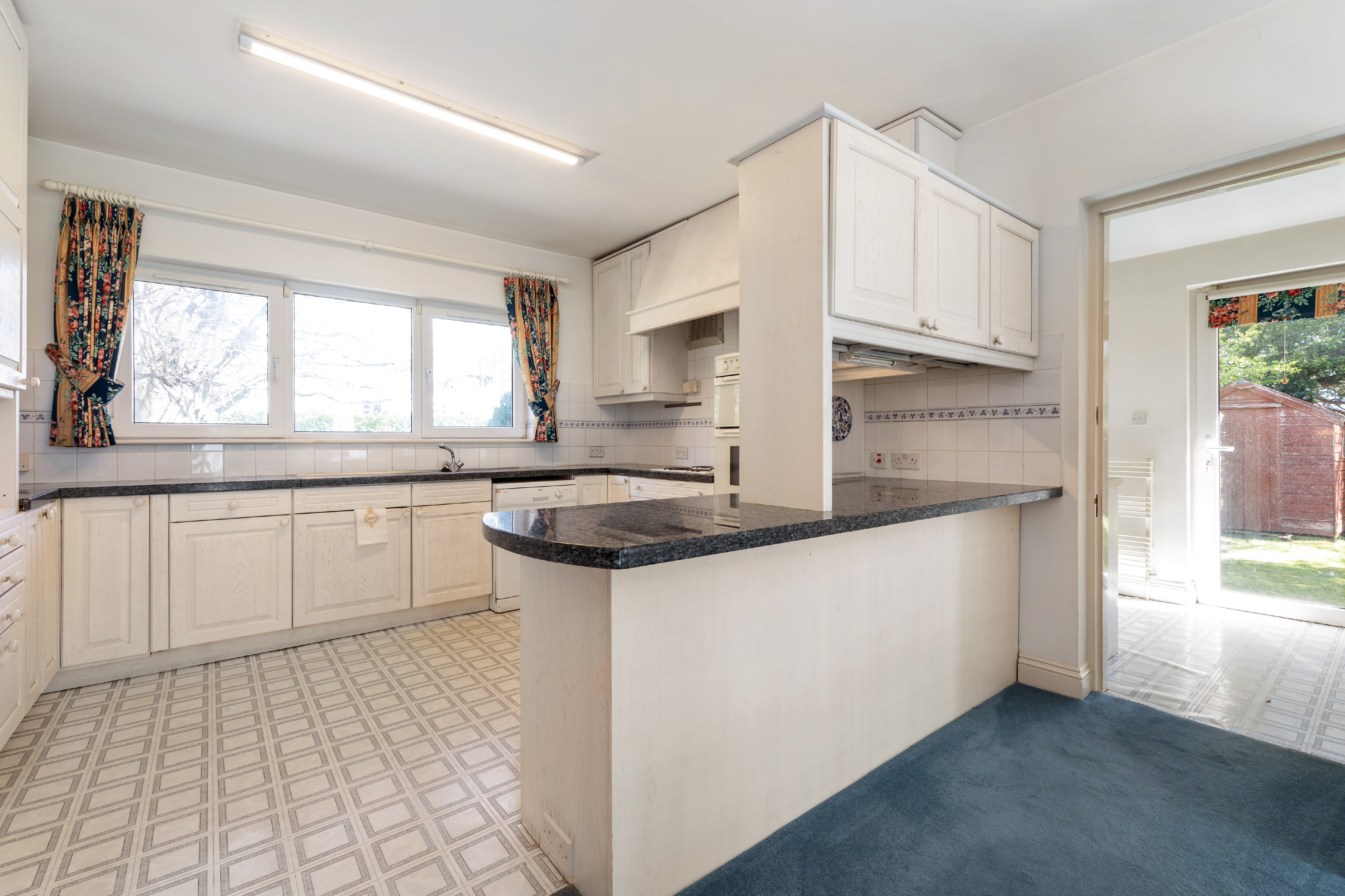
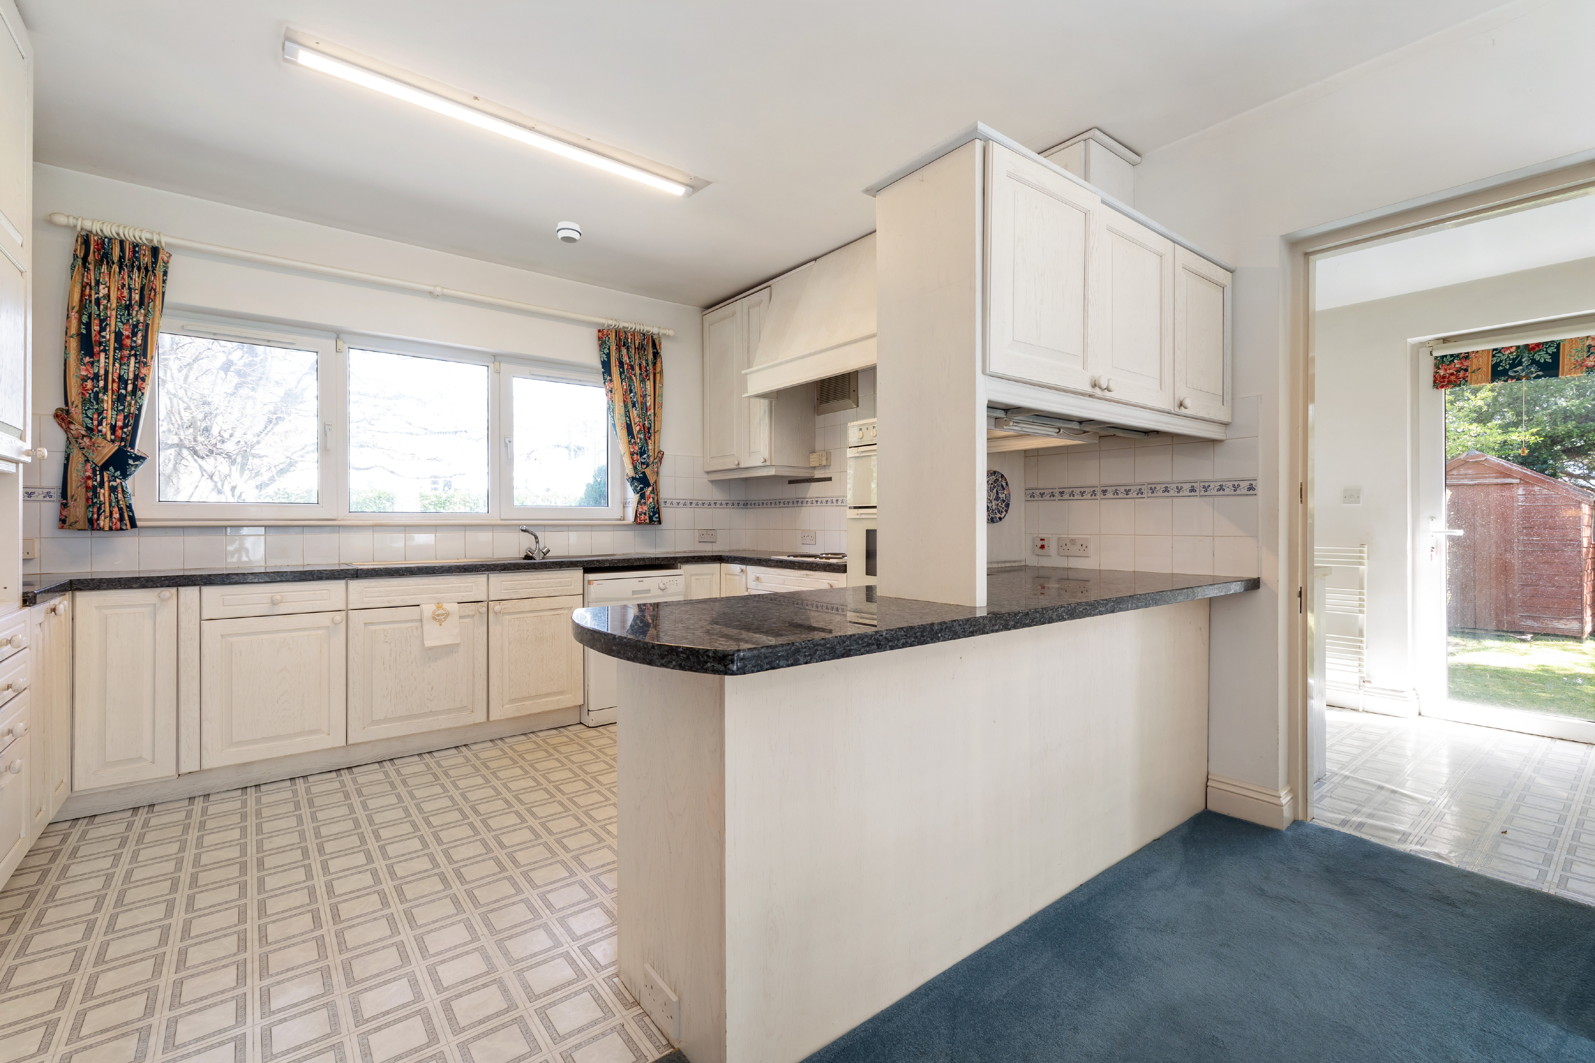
+ smoke detector [556,221,582,243]
